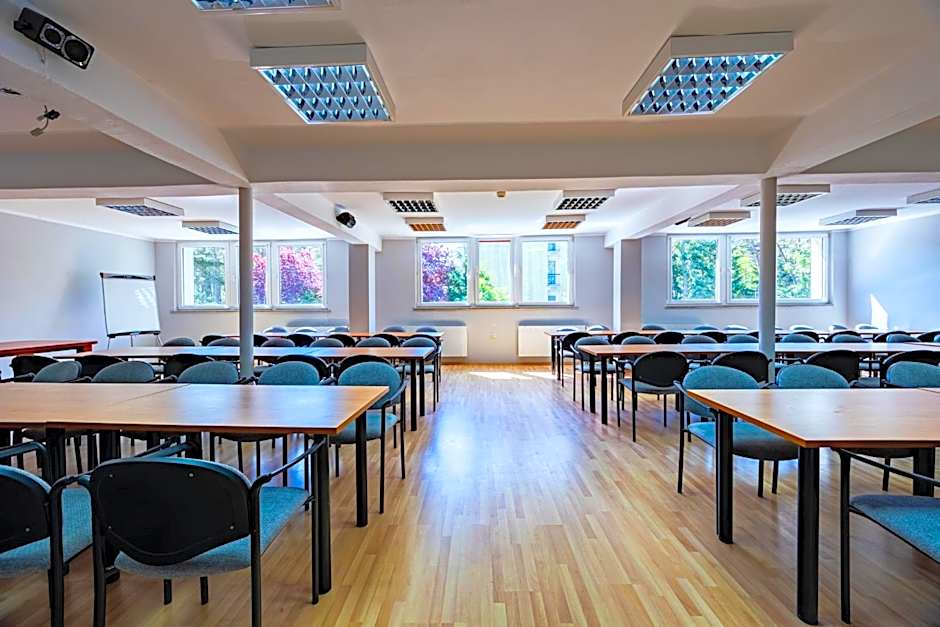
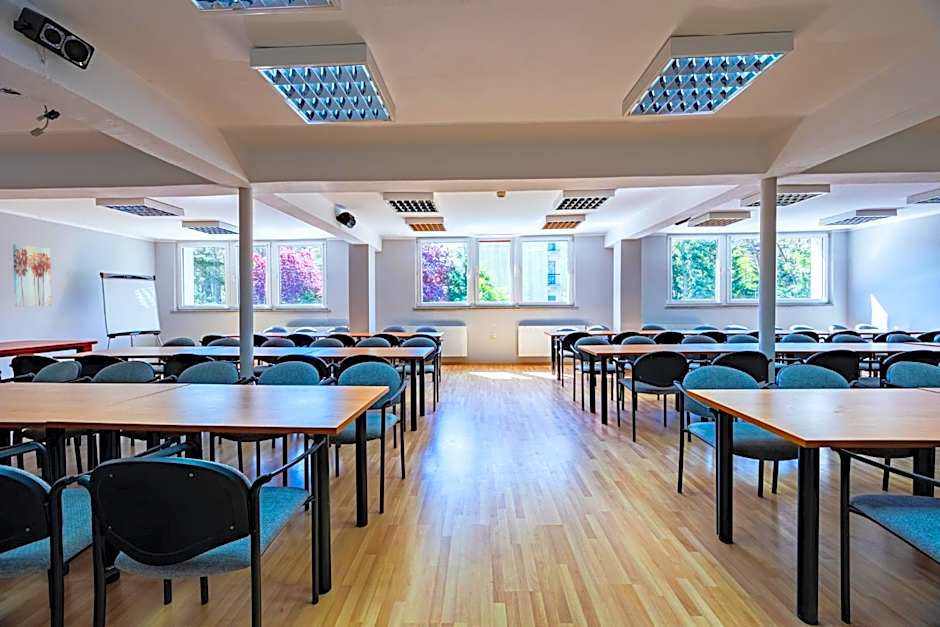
+ wall art [12,243,53,307]
